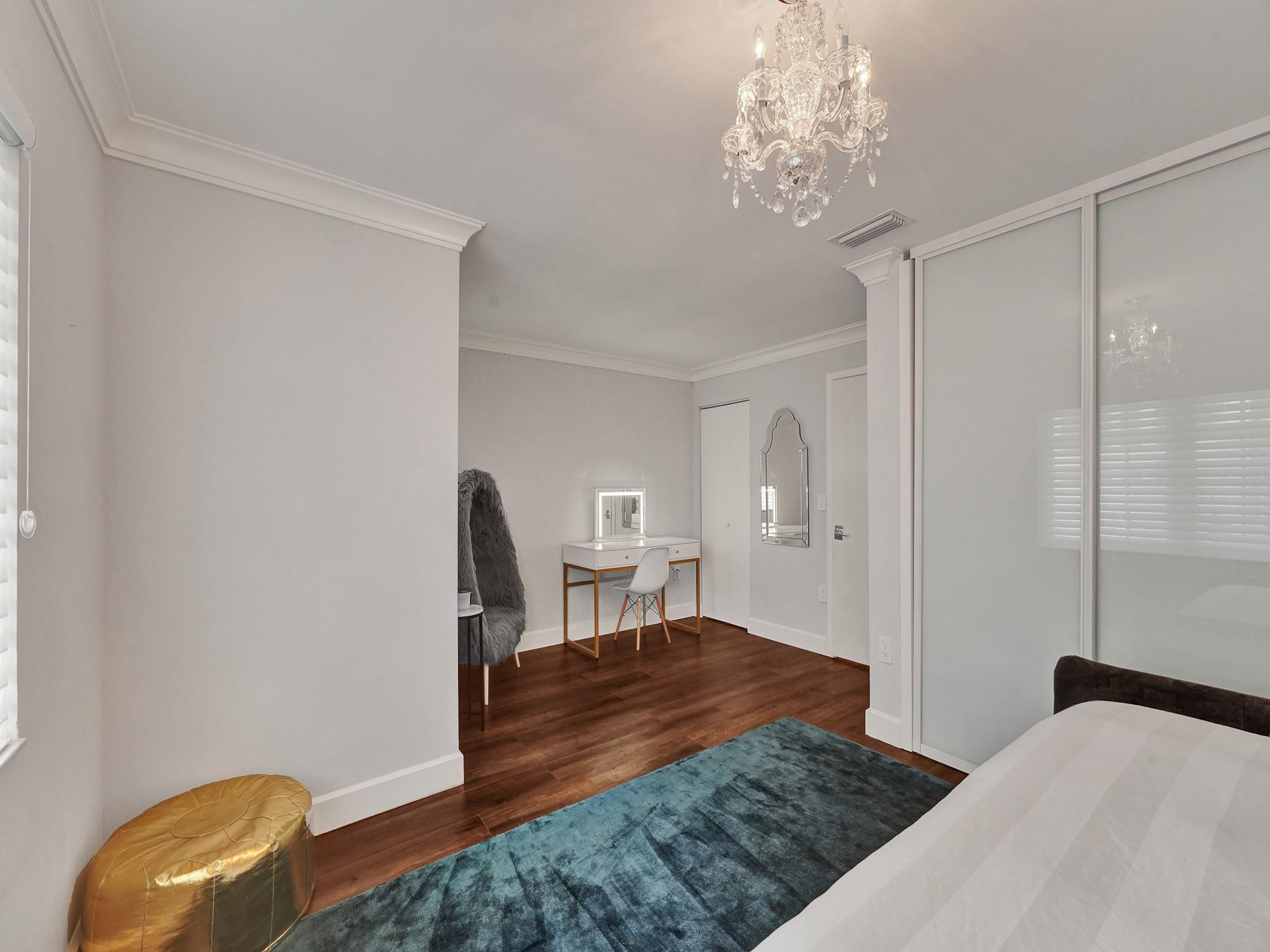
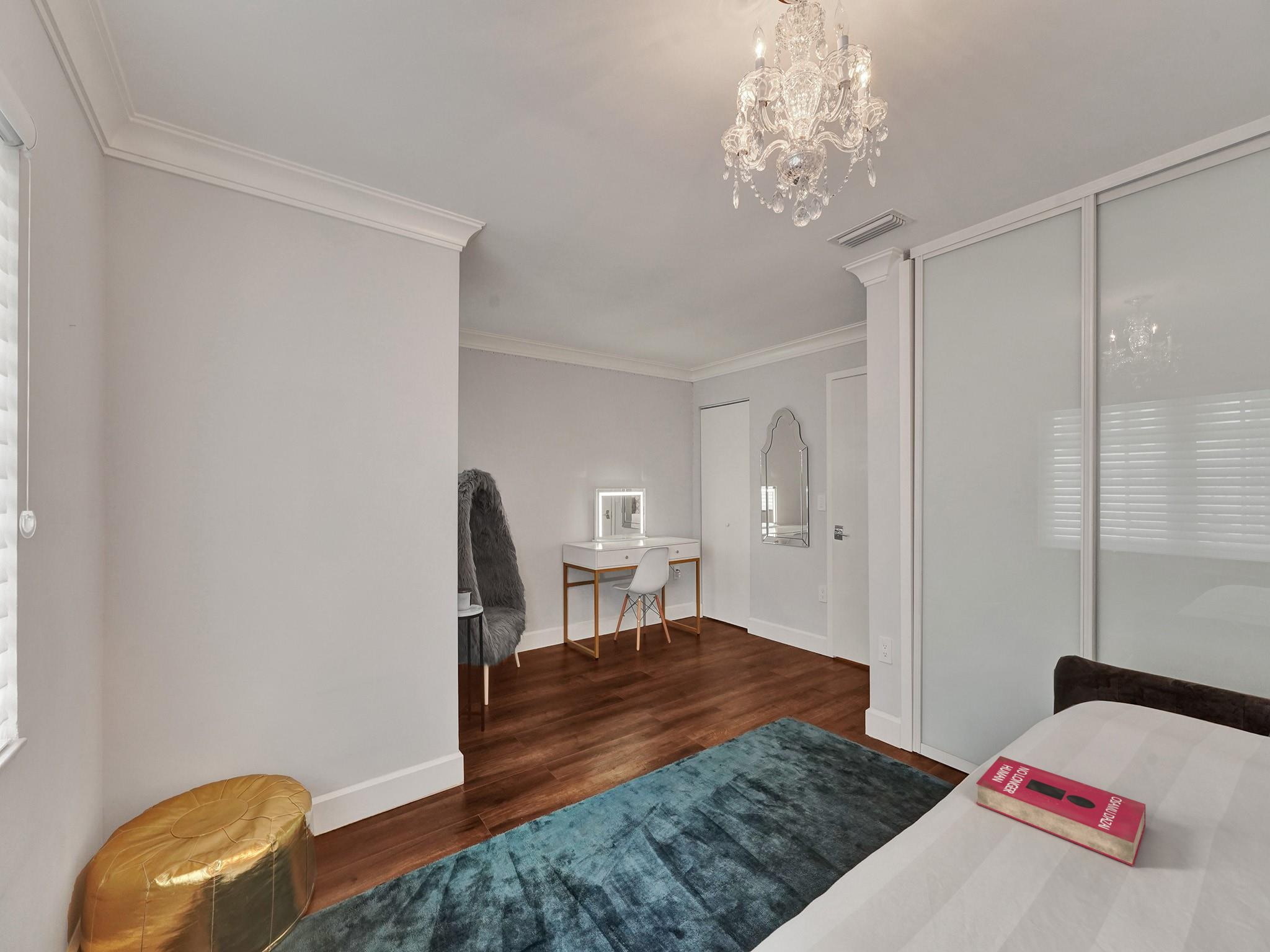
+ book [976,756,1146,867]
